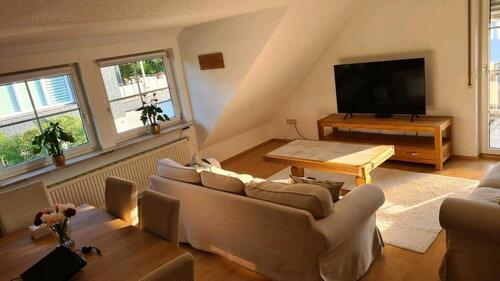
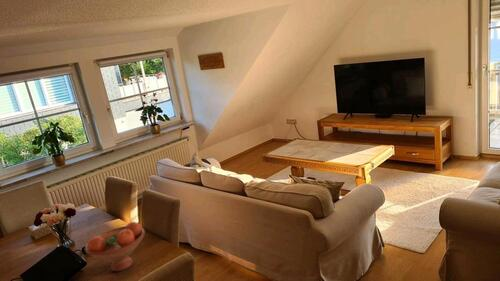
+ fruit bowl [84,221,146,272]
